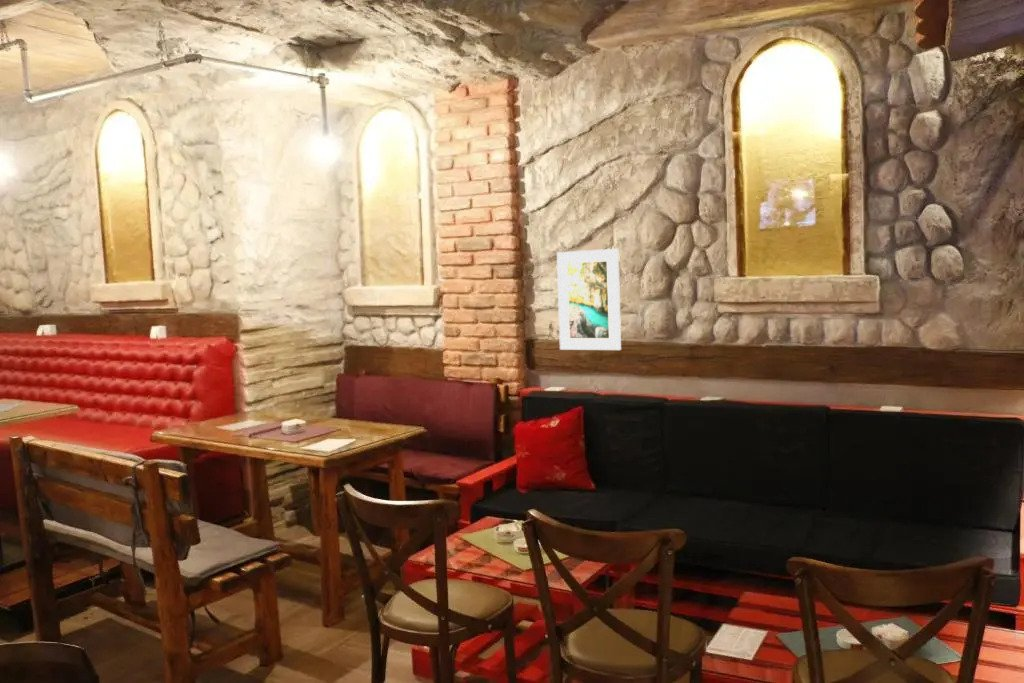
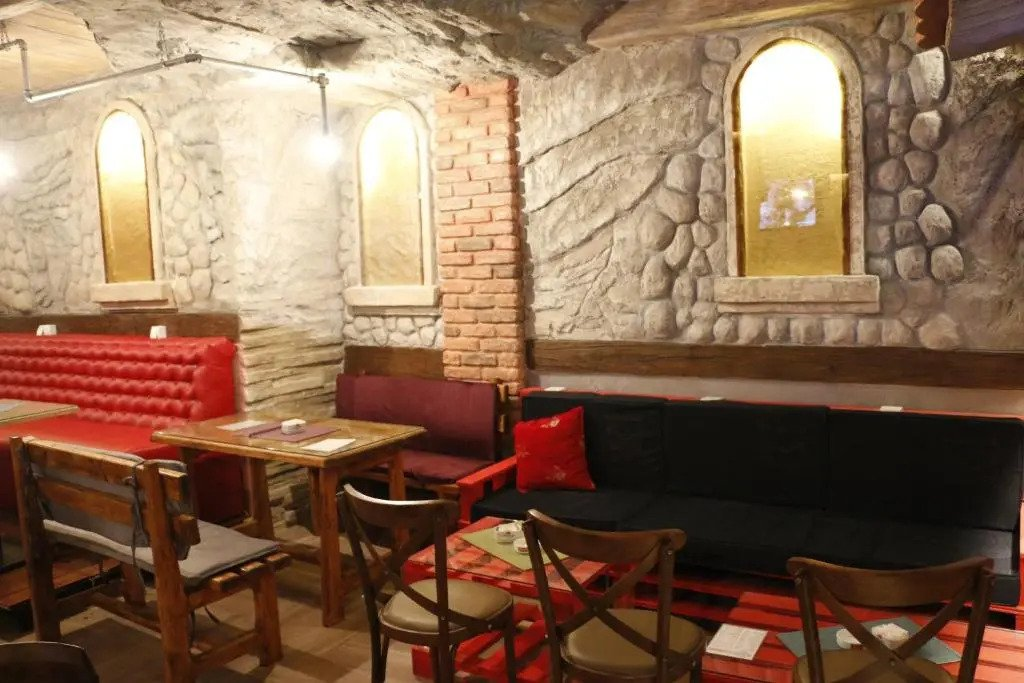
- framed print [556,248,622,351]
